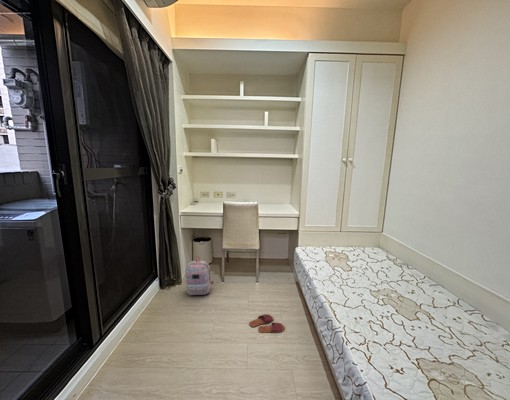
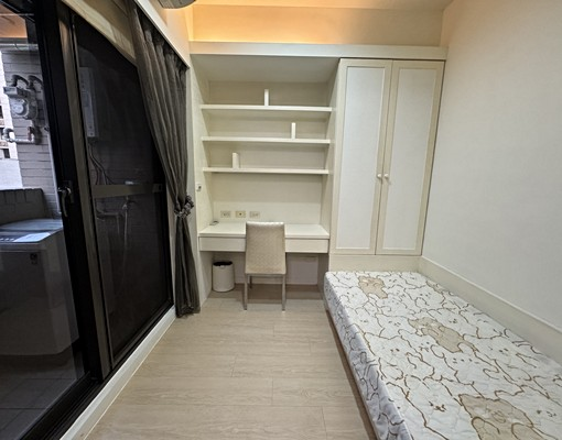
- slippers [248,313,286,334]
- backpack [184,255,215,296]
